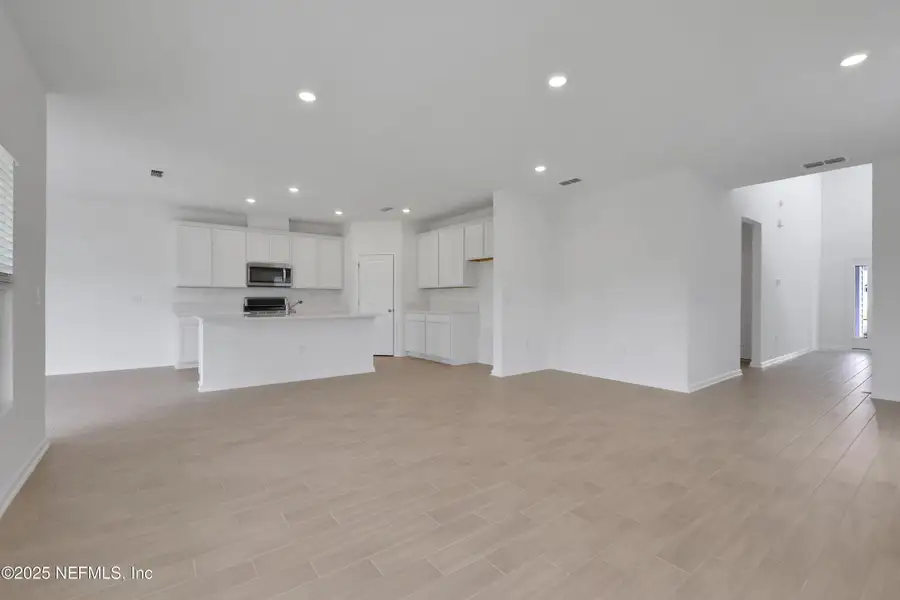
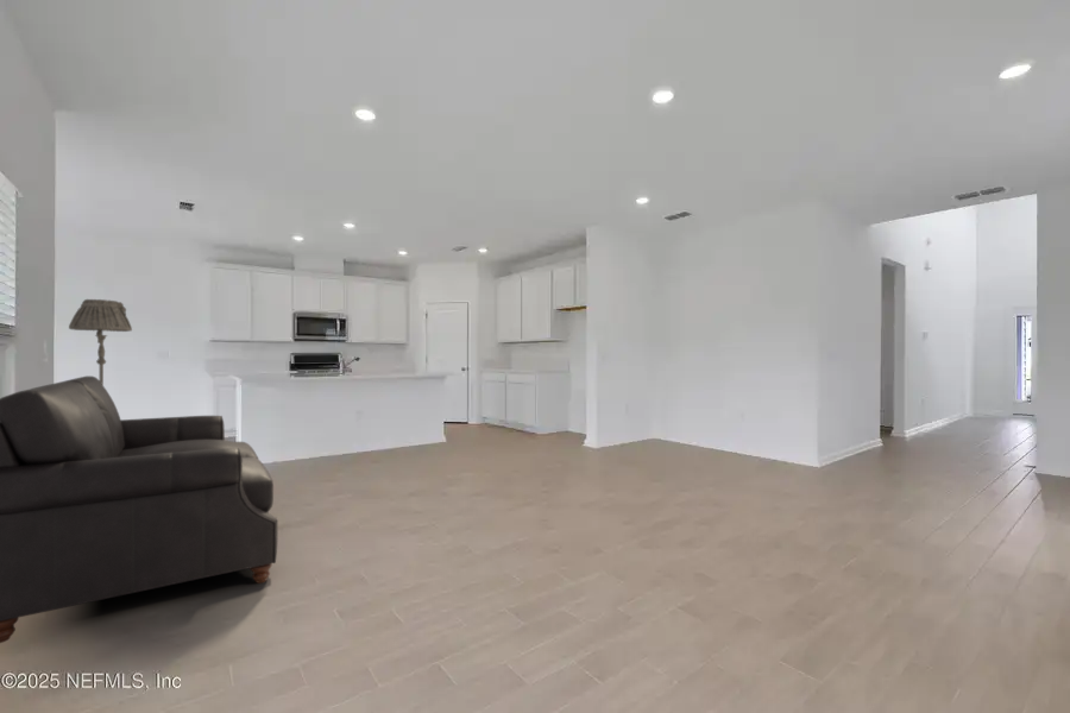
+ floor lamp [68,298,133,386]
+ sofa [0,376,279,644]
